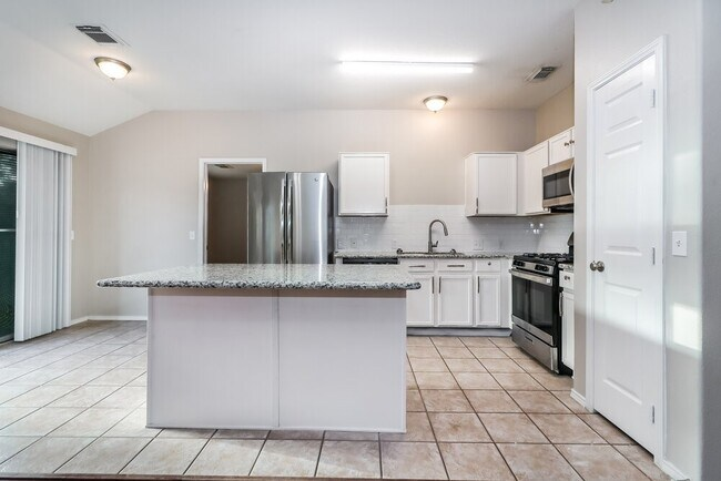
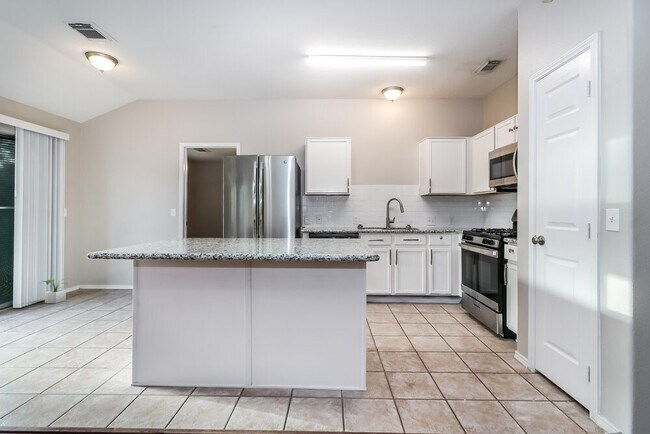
+ potted plant [39,277,71,304]
